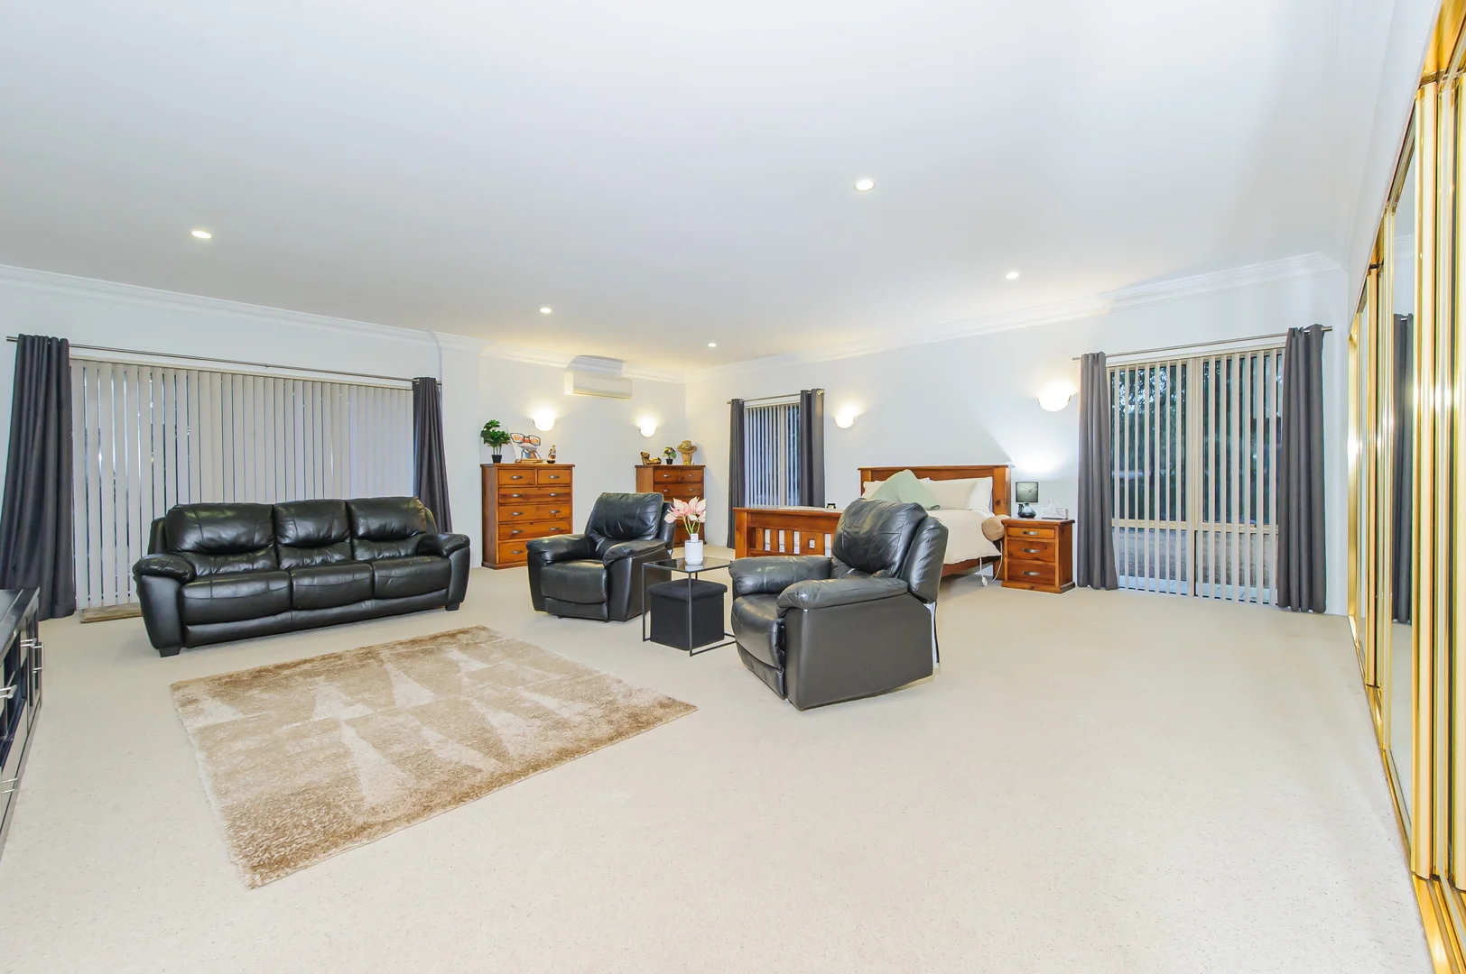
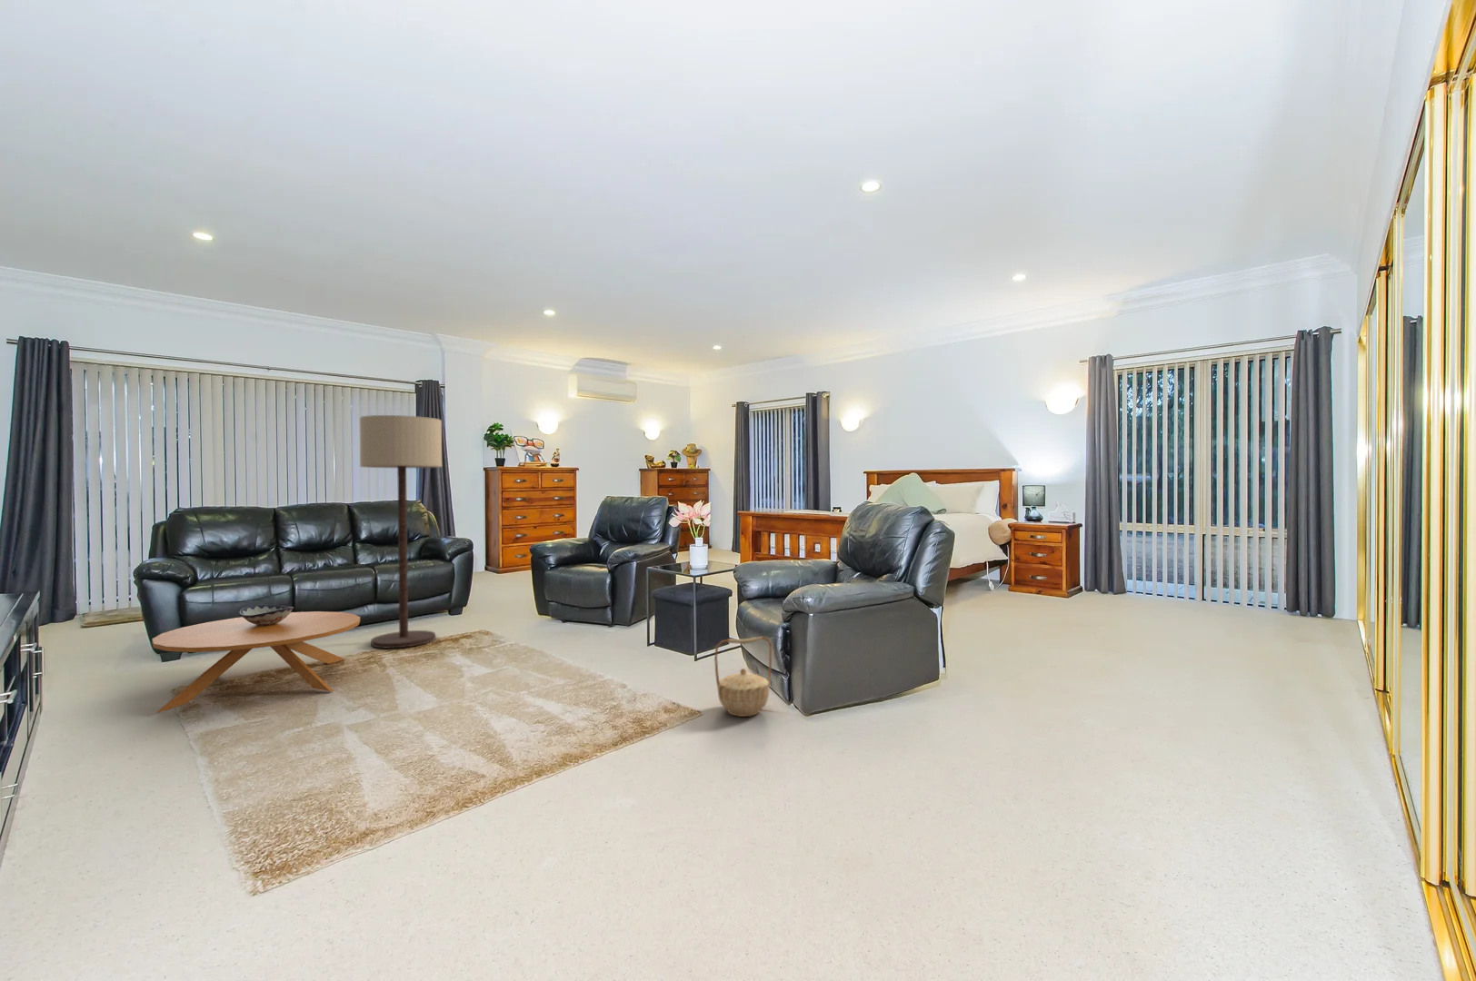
+ coffee table [151,611,361,714]
+ decorative bowl [238,604,295,626]
+ basket [714,636,773,717]
+ floor lamp [359,414,442,649]
